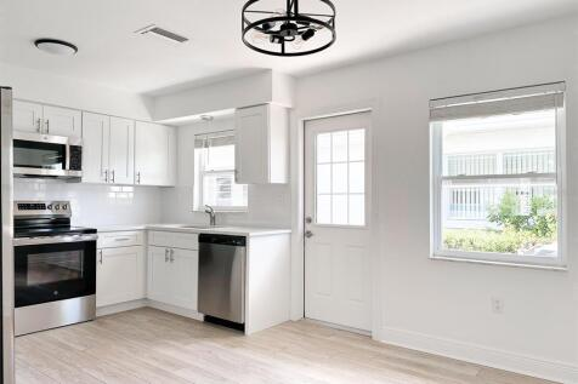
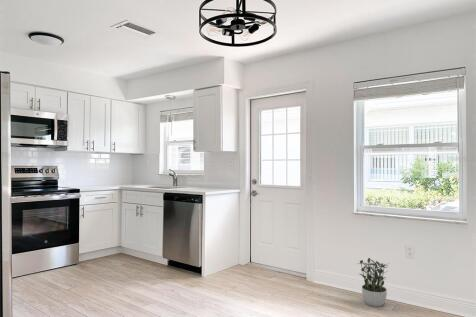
+ potted plant [357,257,390,307]
